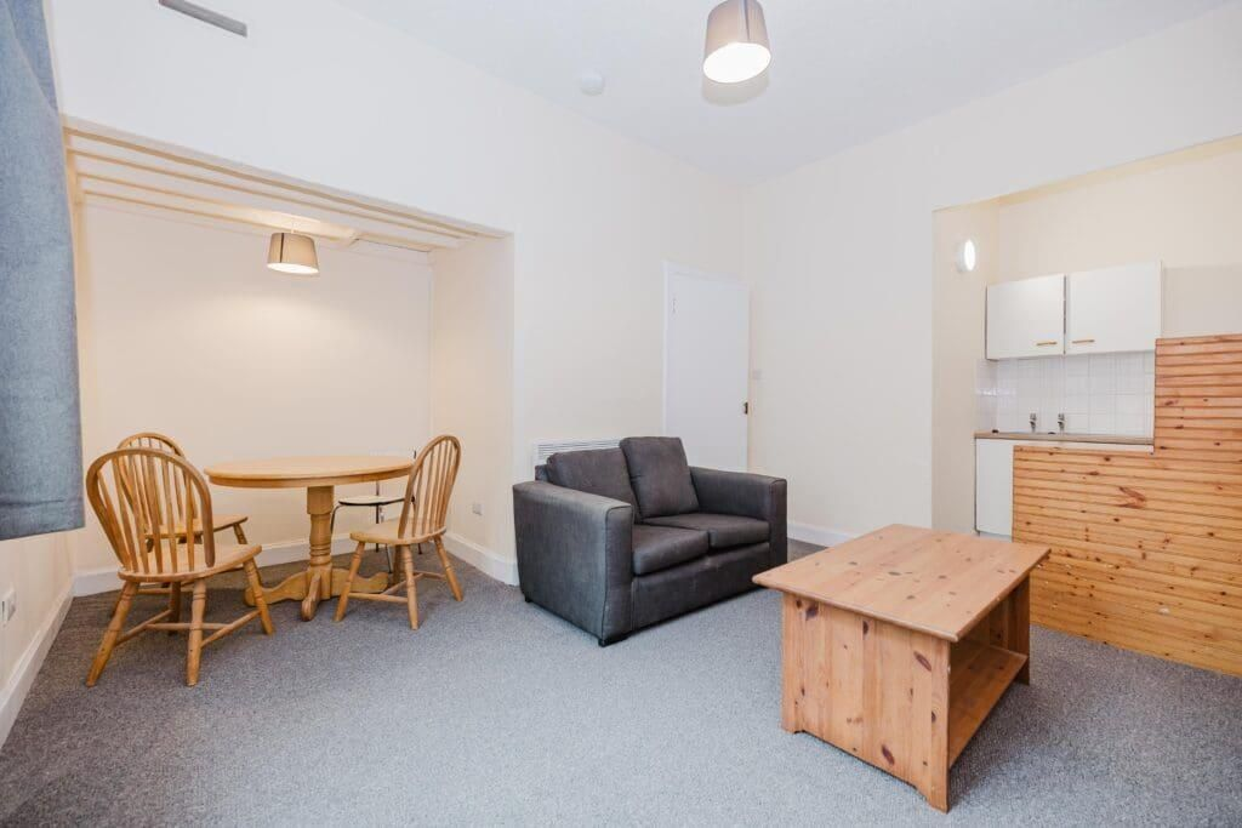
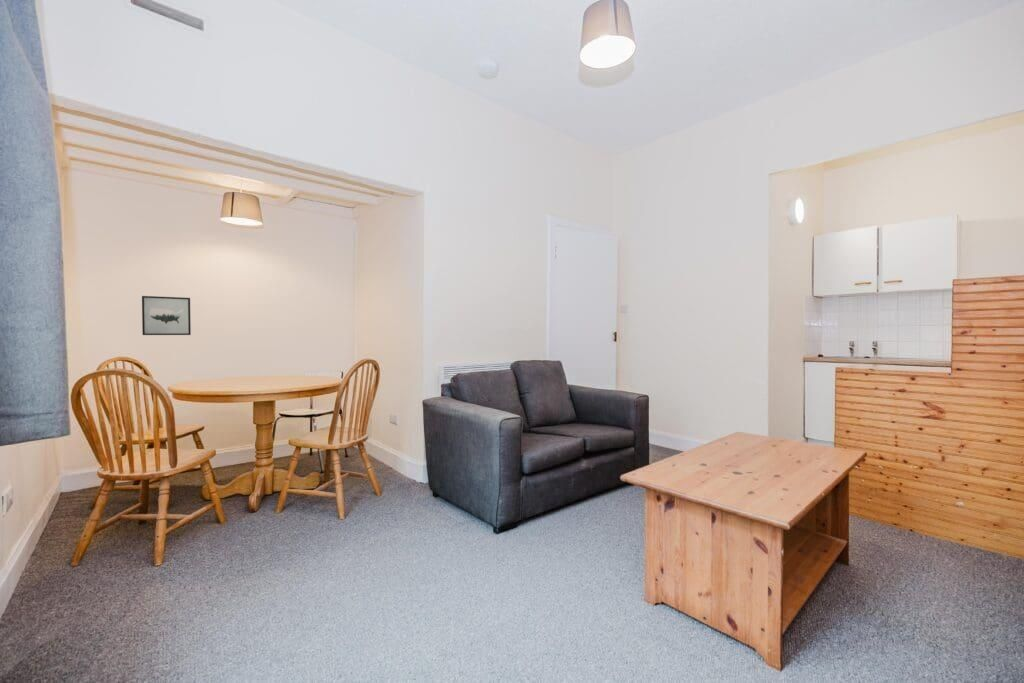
+ wall art [141,295,192,336]
